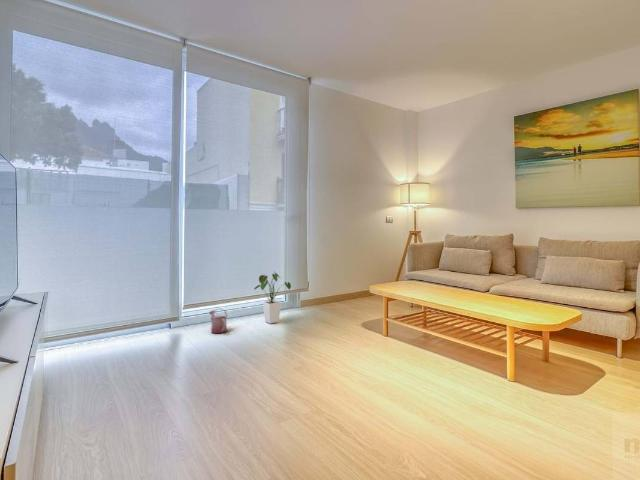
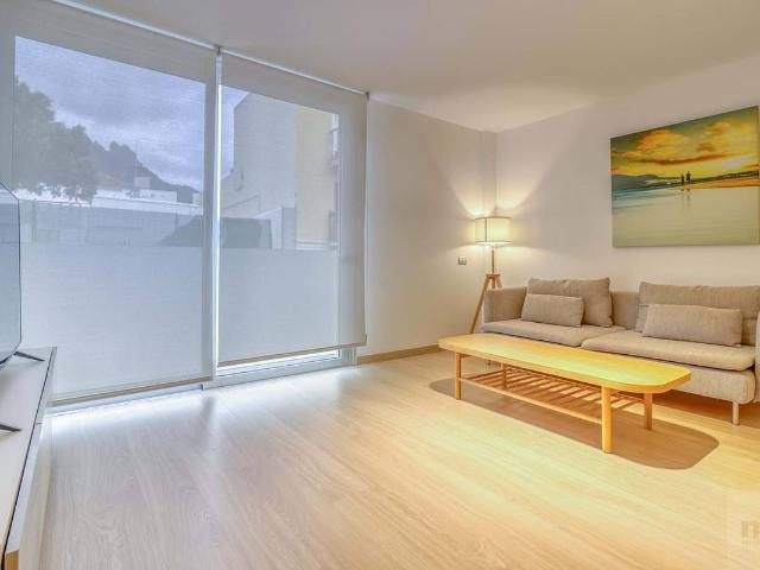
- watering can [208,308,228,334]
- house plant [253,270,292,324]
